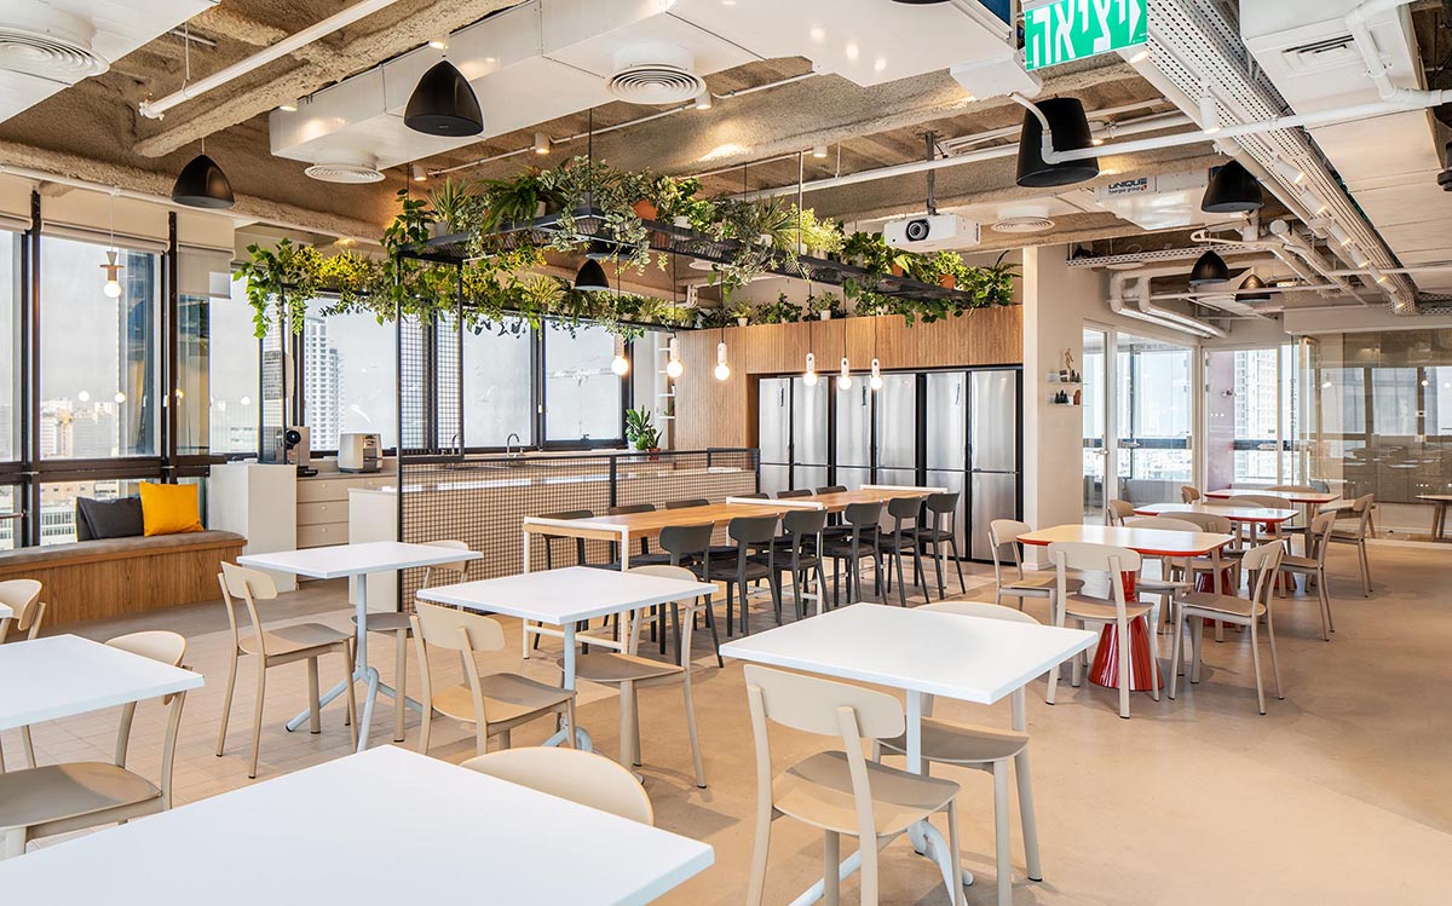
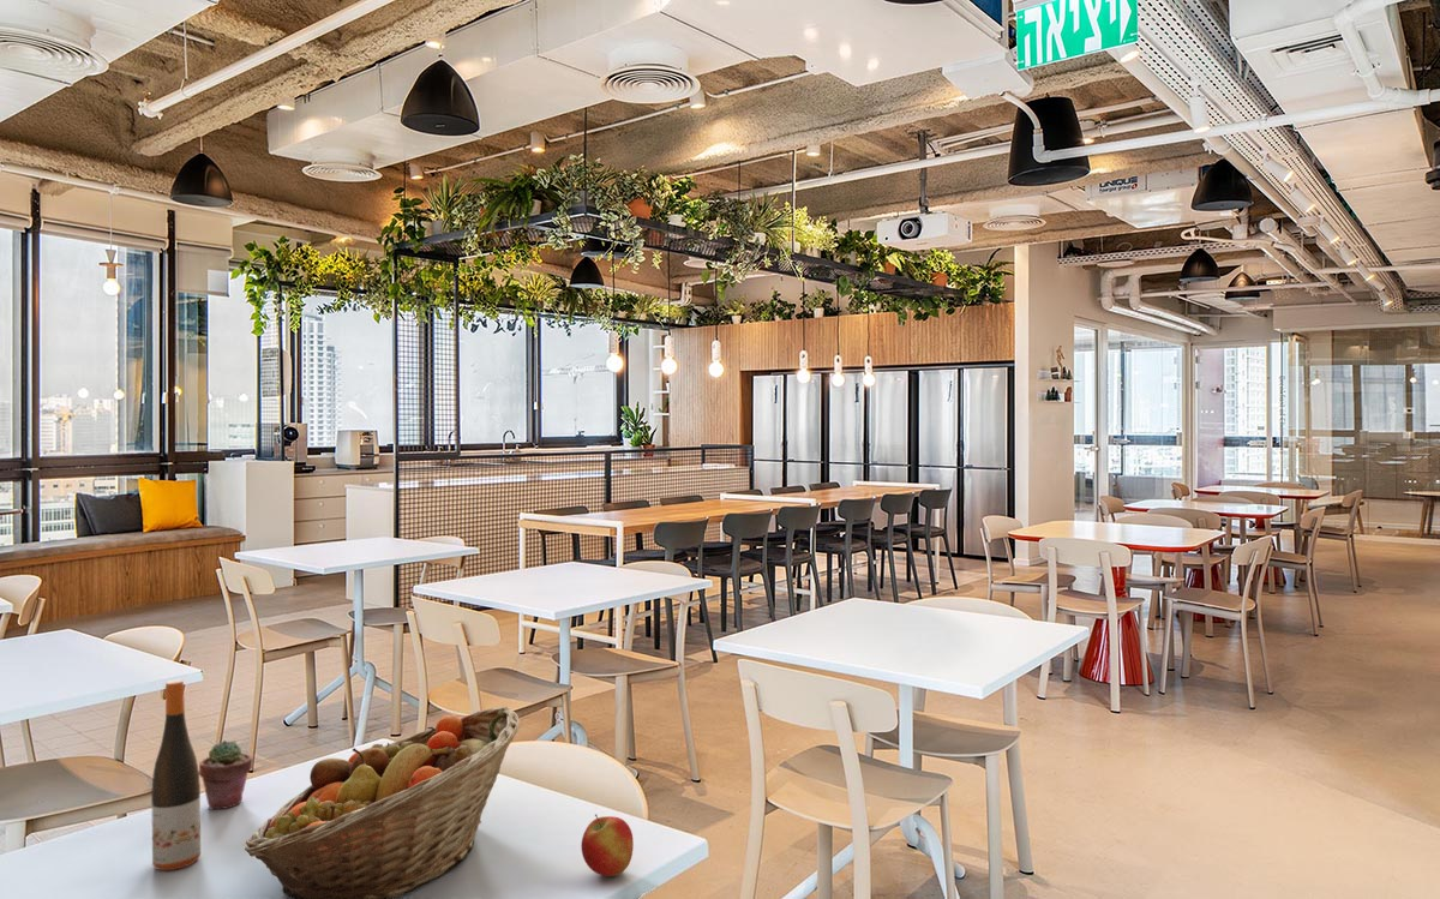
+ wine bottle [150,679,202,871]
+ potted succulent [198,739,253,811]
+ apple [580,814,635,877]
+ fruit basket [244,706,521,899]
